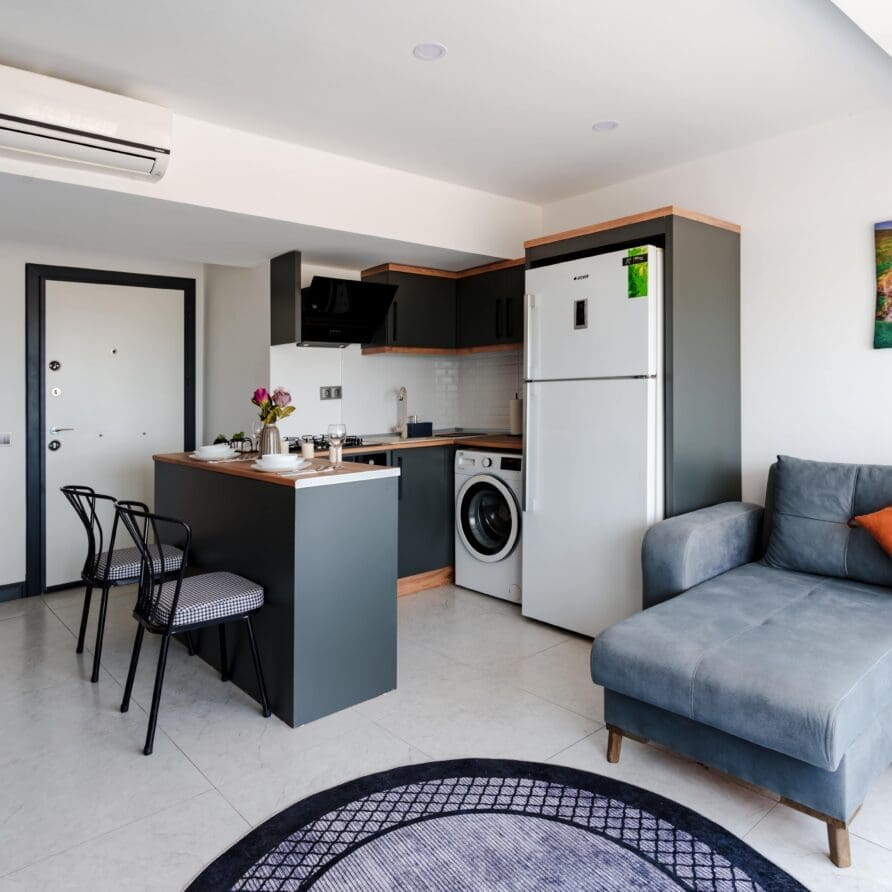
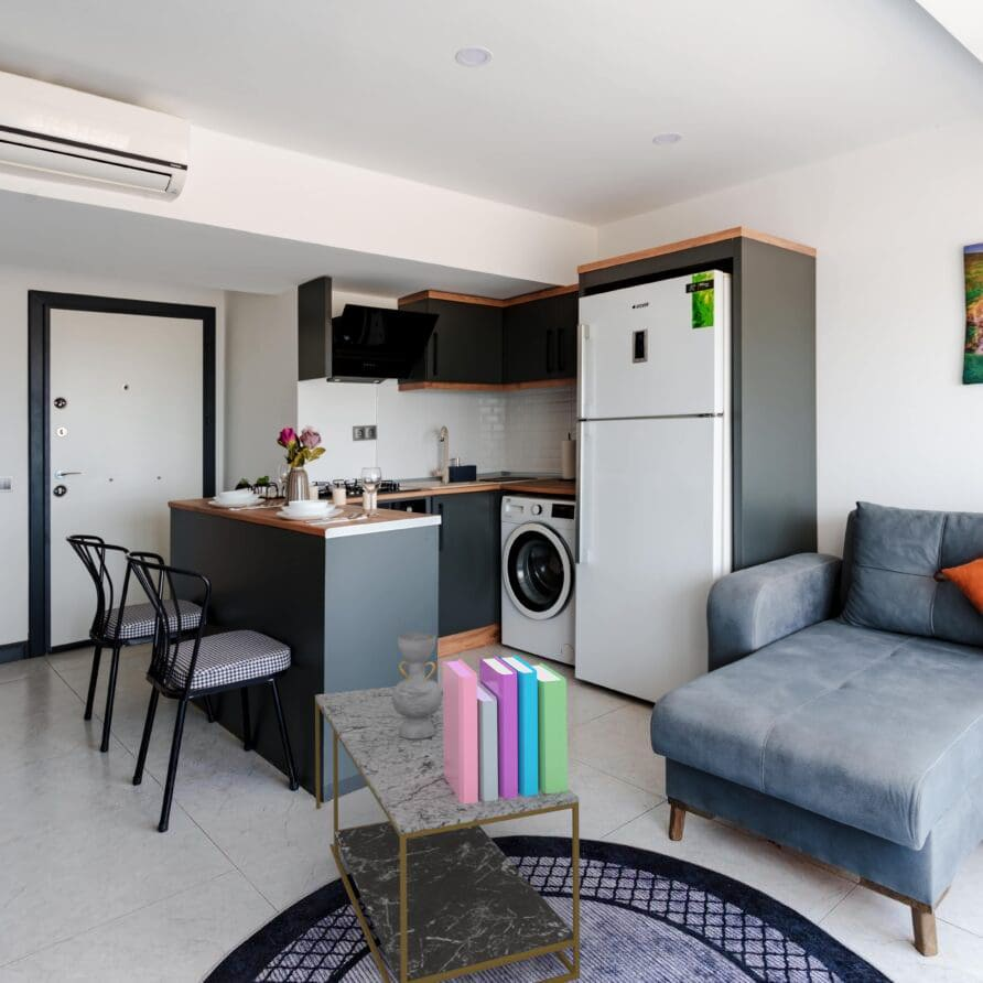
+ books [442,653,569,803]
+ decorative vase [392,631,442,739]
+ coffee table [314,685,581,983]
